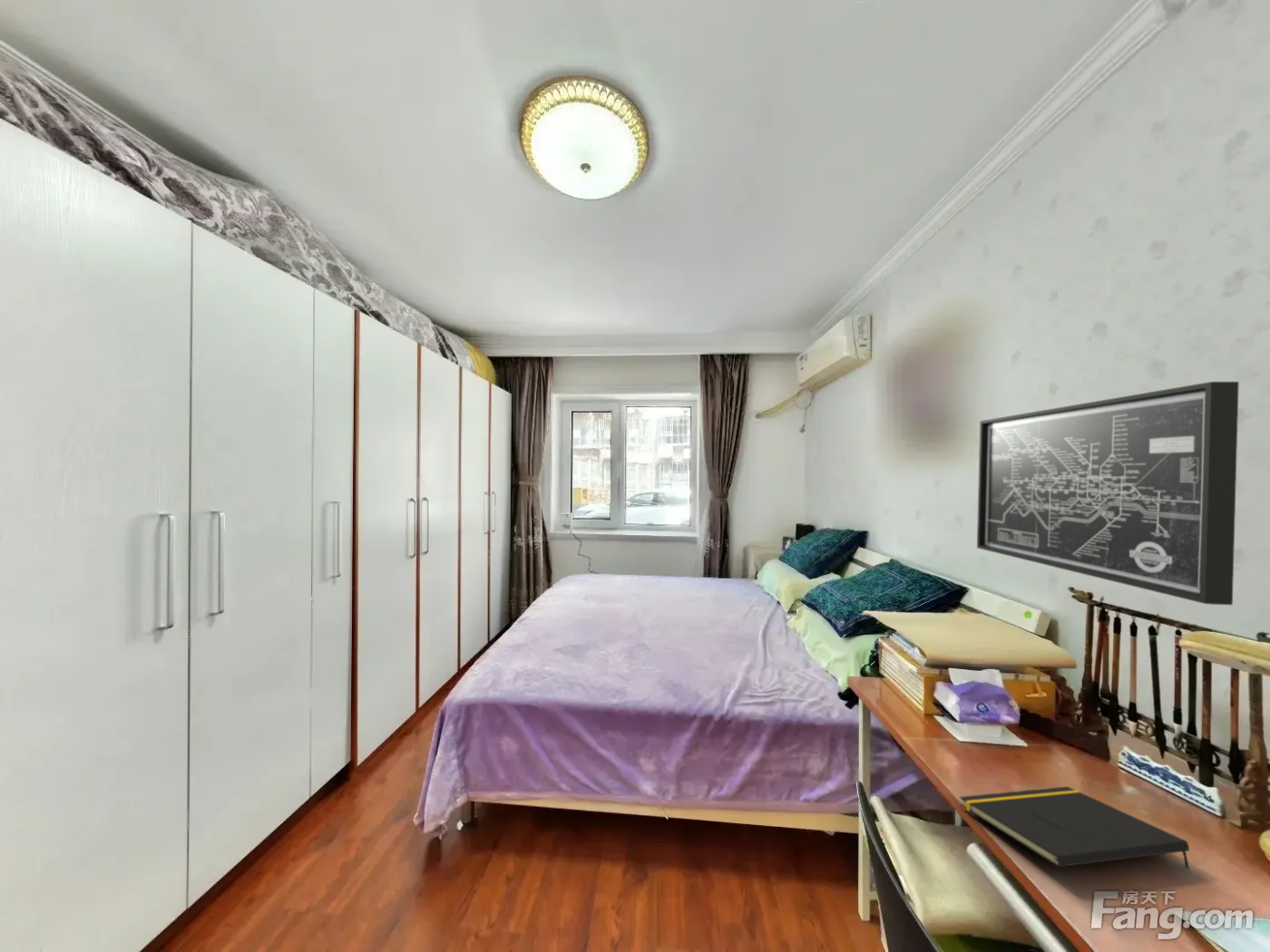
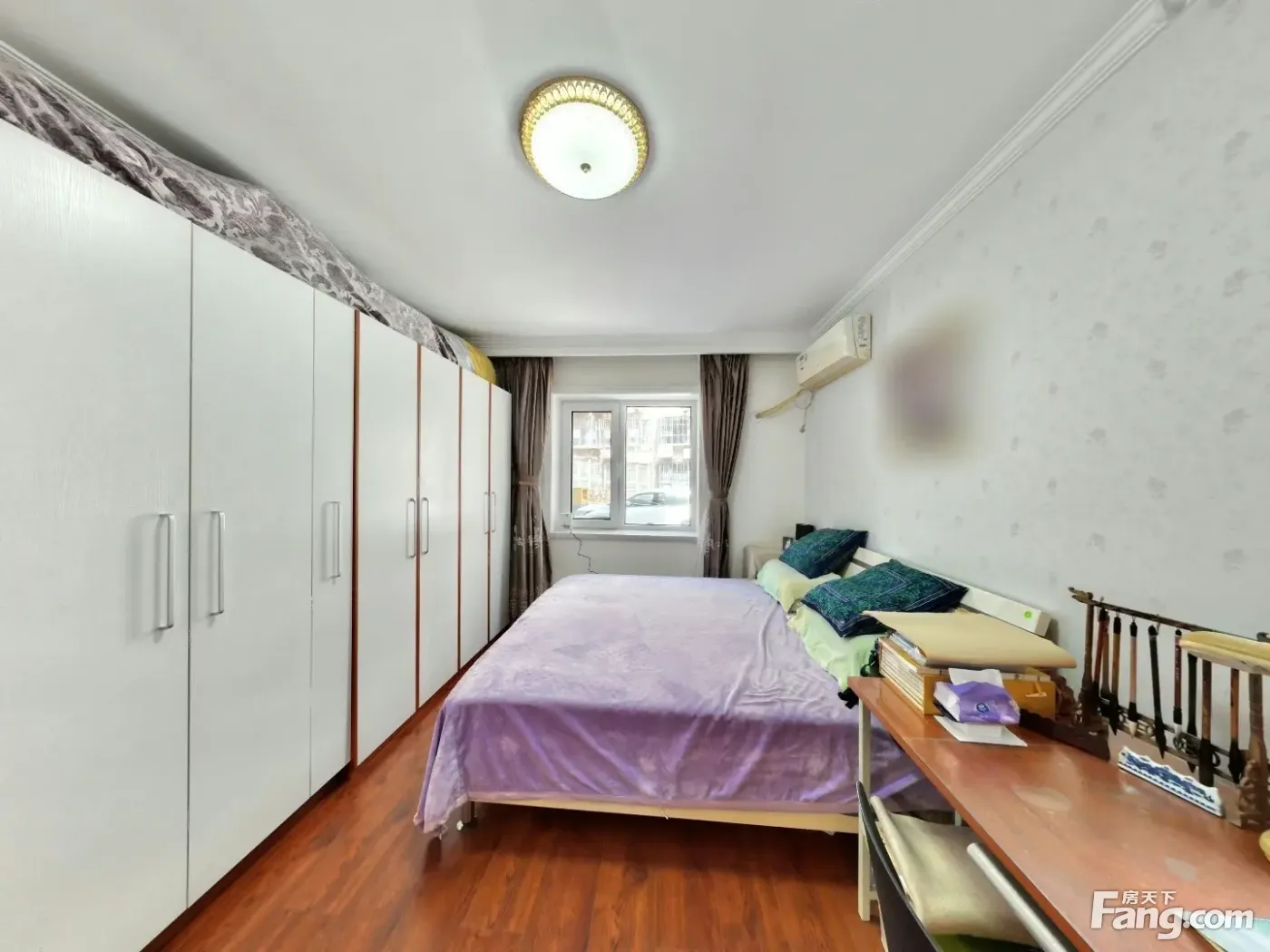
- notepad [959,786,1190,869]
- wall art [976,381,1240,606]
